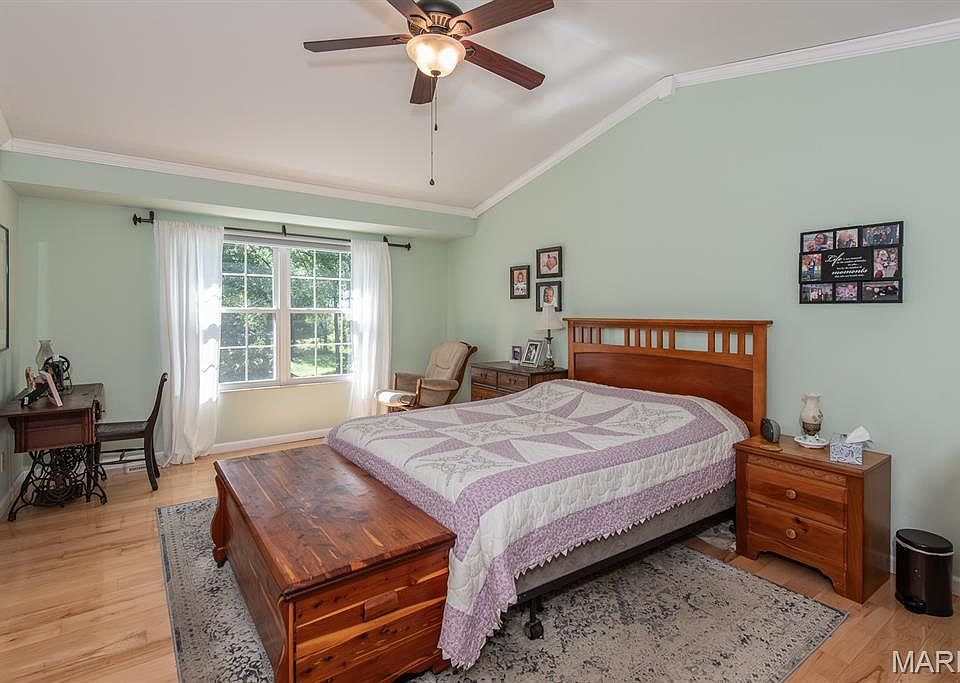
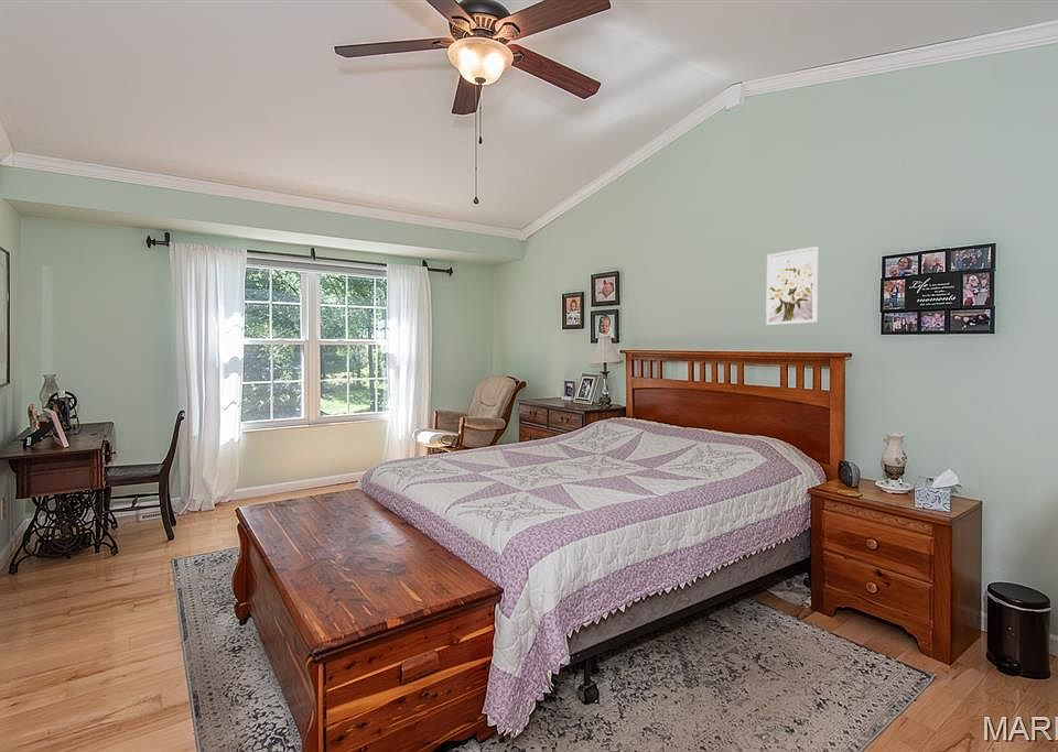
+ wall art [765,246,819,326]
